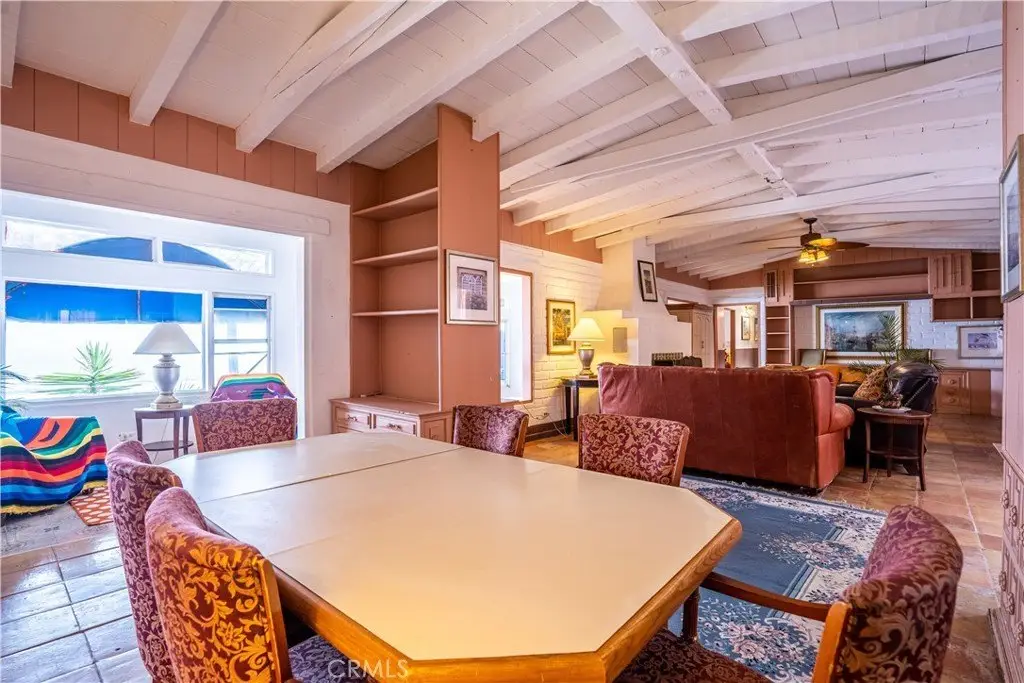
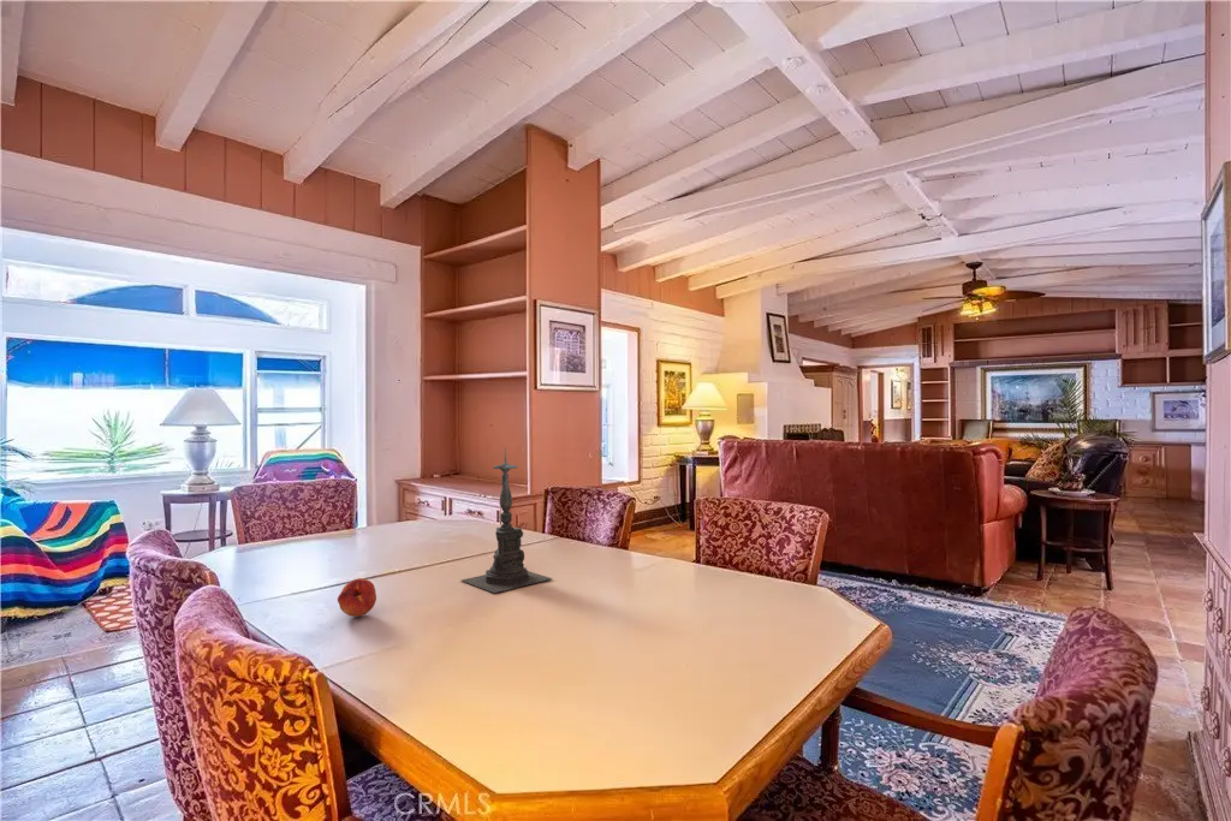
+ candle holder [460,445,554,594]
+ fruit [337,577,377,618]
